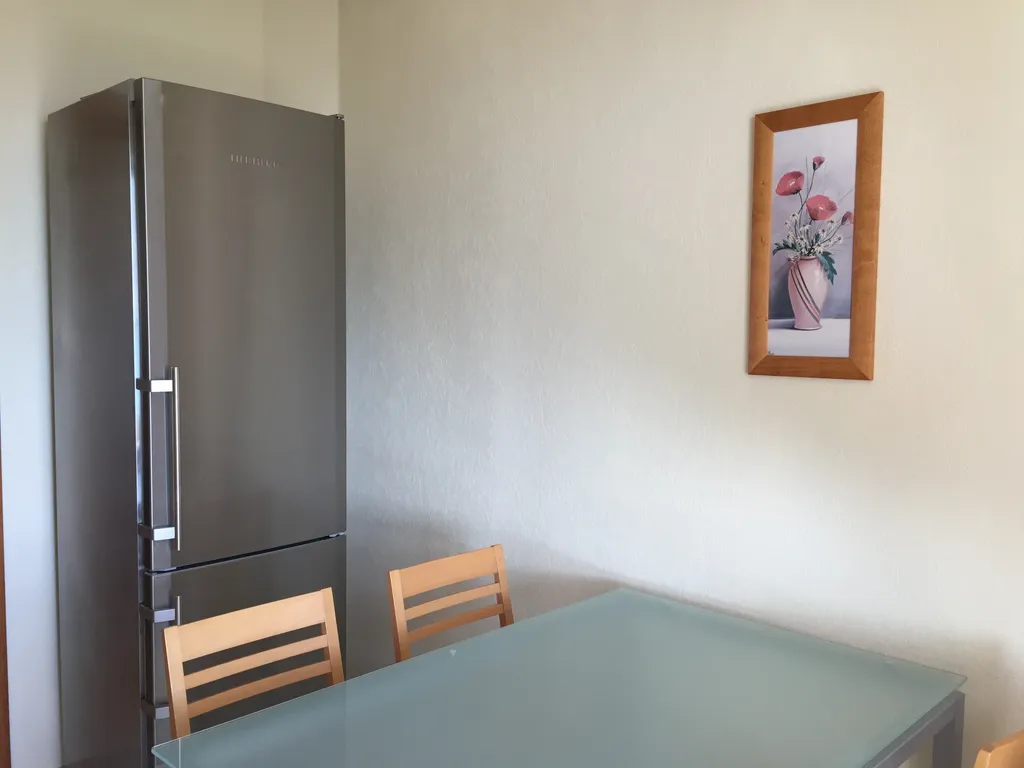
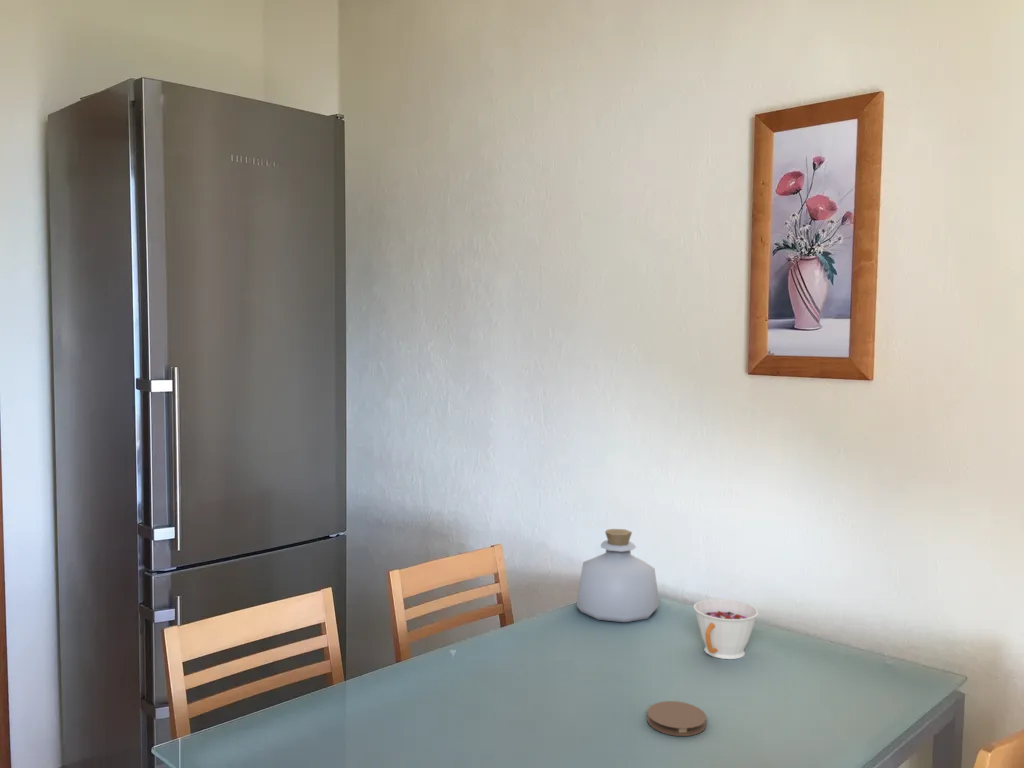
+ coaster [646,700,707,737]
+ bottle [576,528,660,623]
+ teacup [693,598,759,660]
